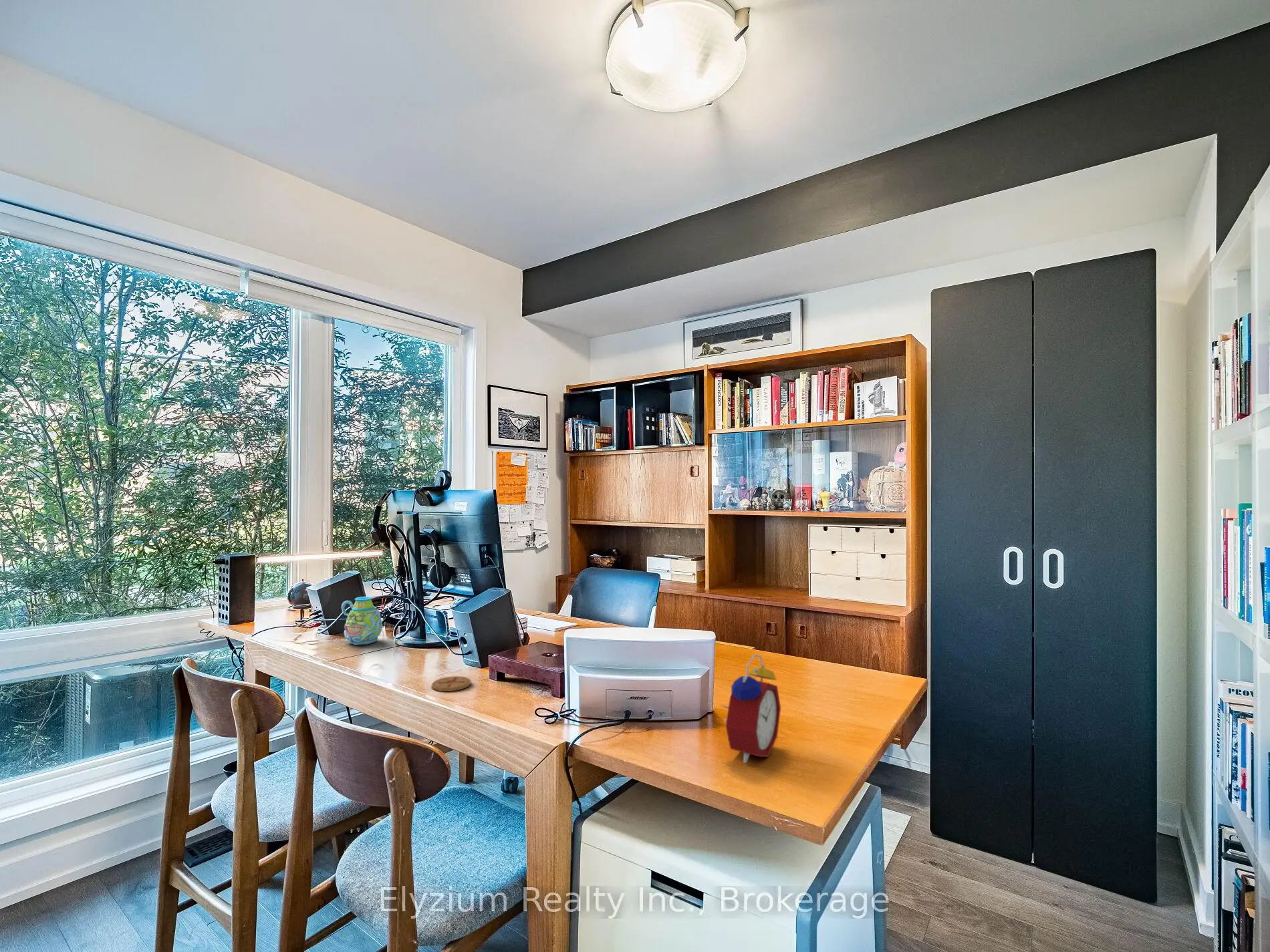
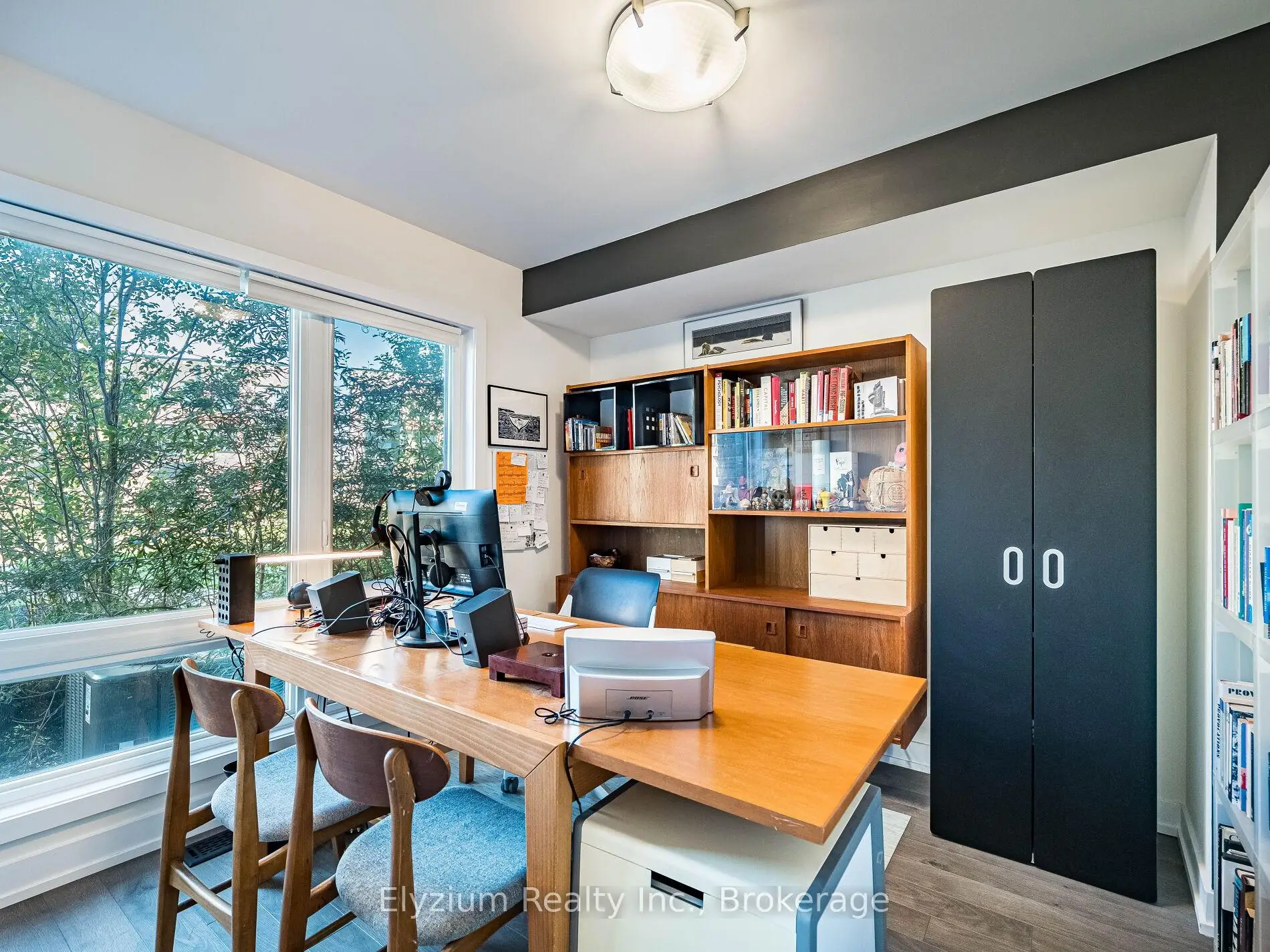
- coaster [431,675,472,692]
- alarm clock [721,654,781,764]
- mug [341,596,383,646]
